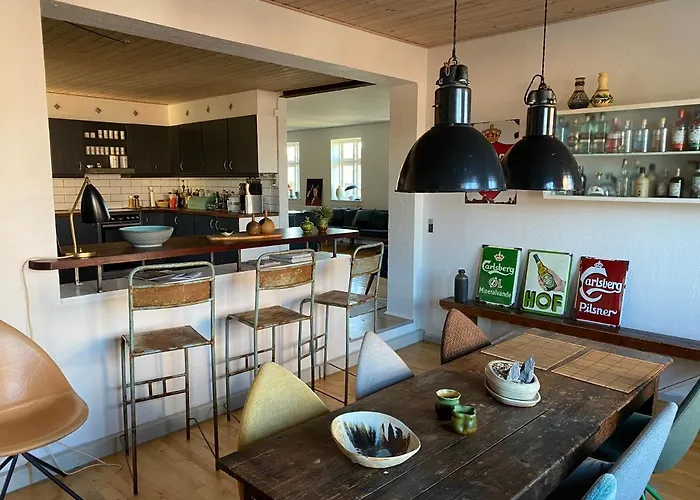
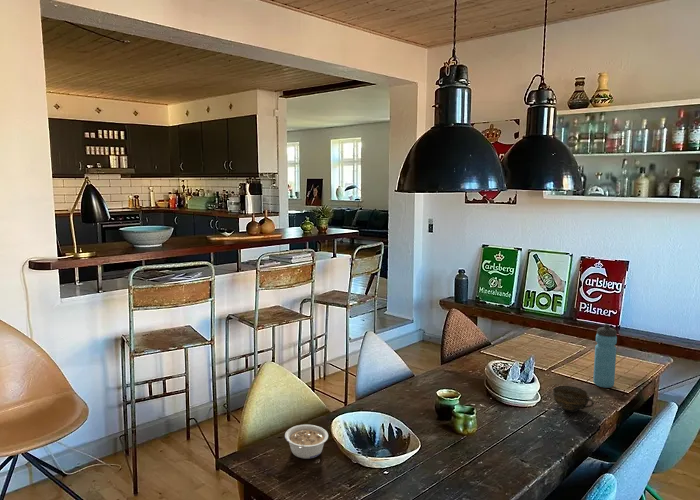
+ legume [284,424,329,460]
+ cup [552,385,595,413]
+ water bottle [592,323,618,389]
